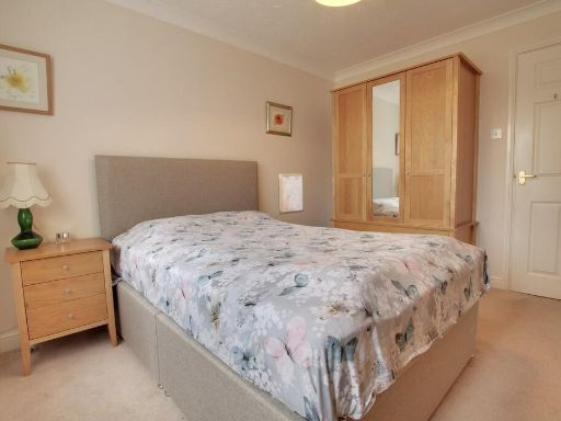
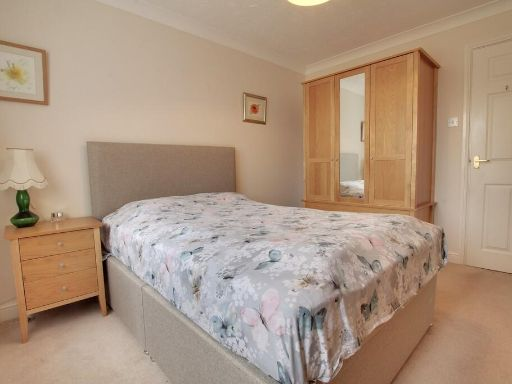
- wall art [277,172,305,216]
